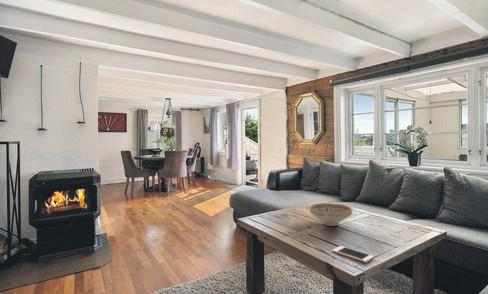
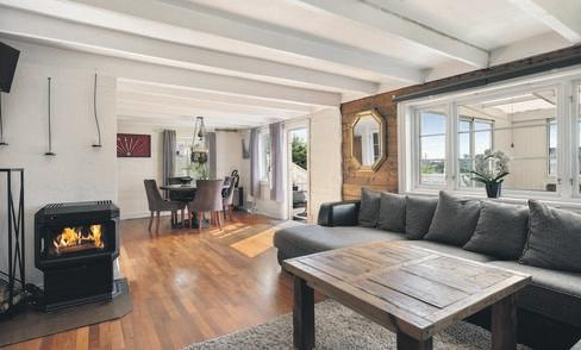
- cell phone [331,245,375,264]
- decorative bowl [308,202,354,227]
